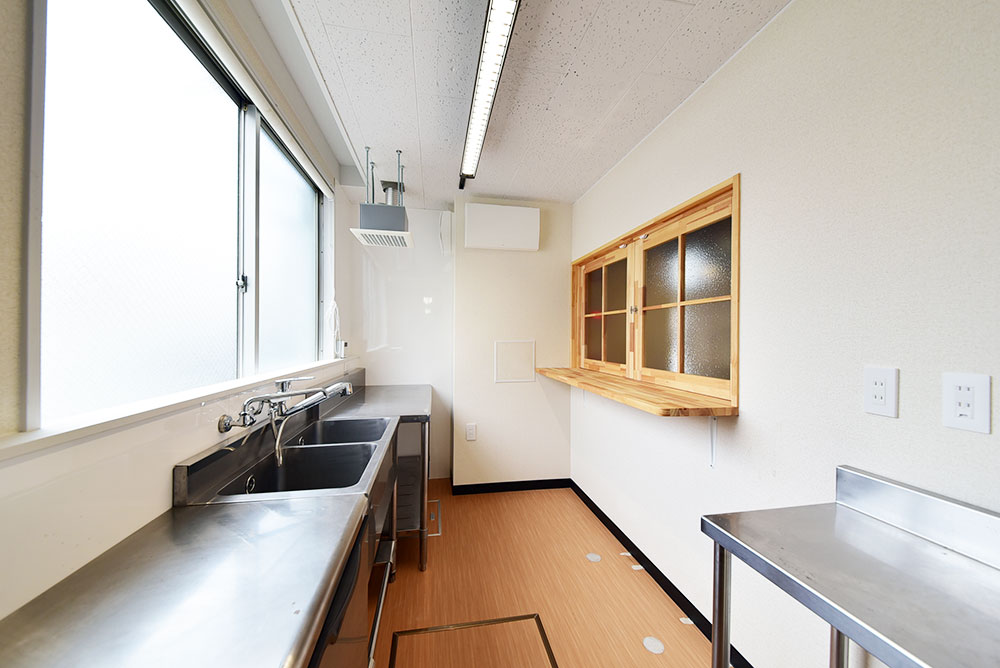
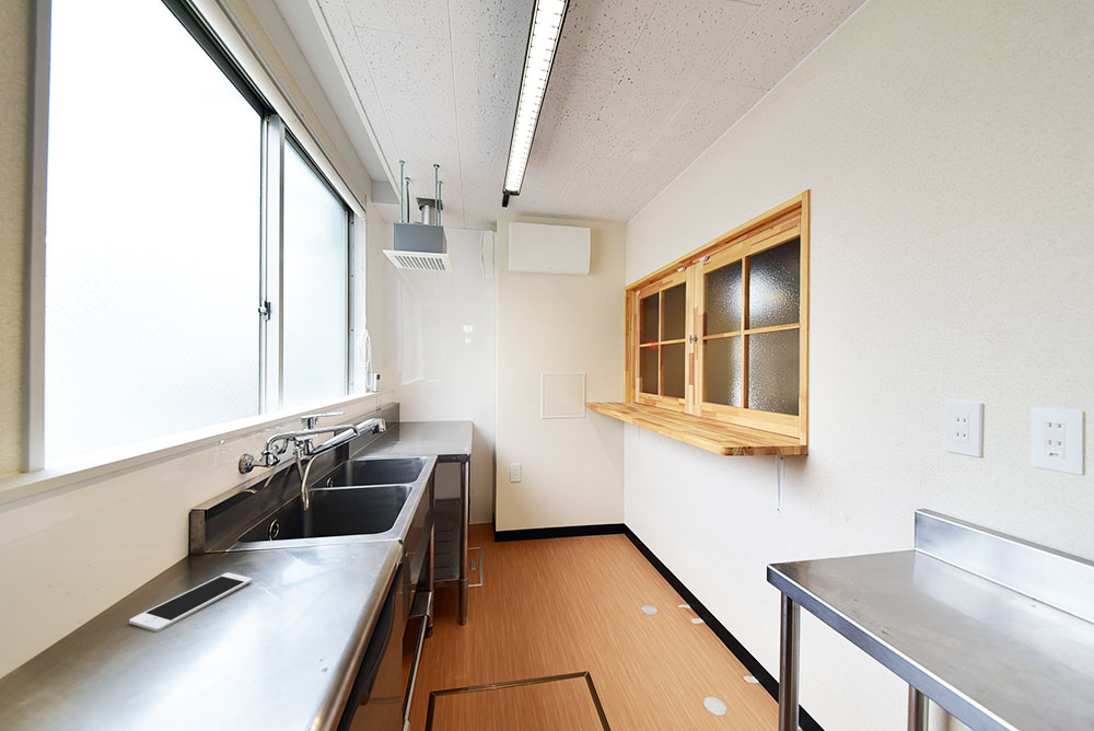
+ cell phone [128,572,254,633]
